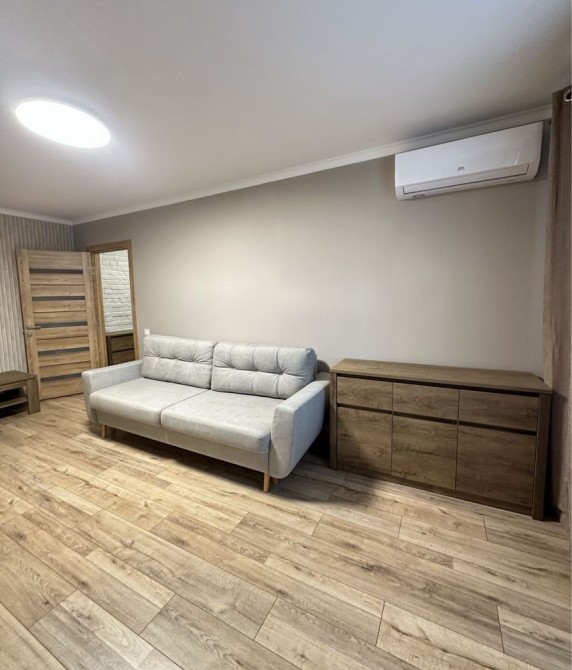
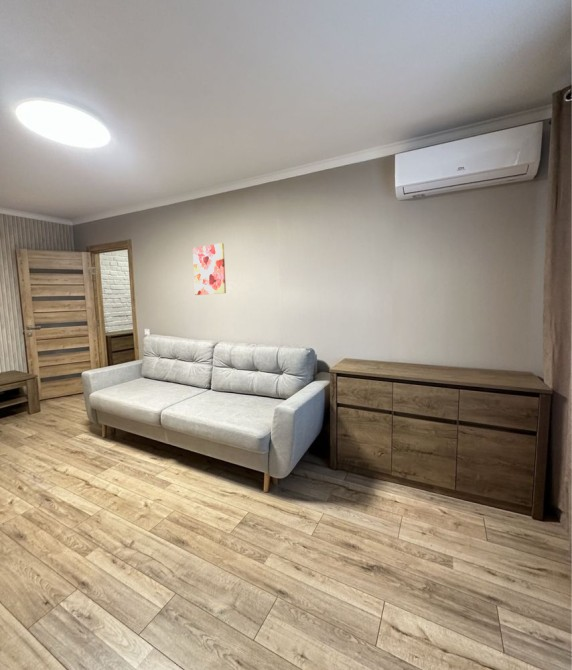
+ wall art [192,242,227,296]
